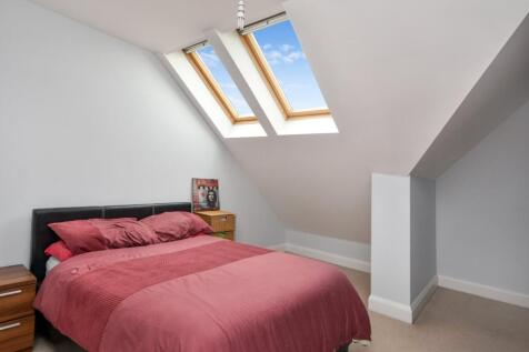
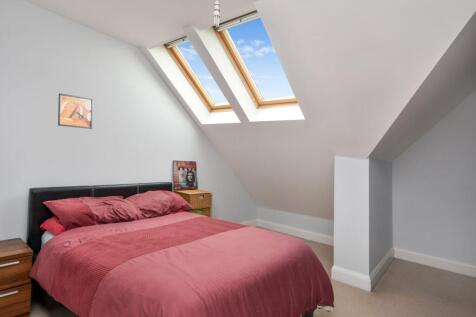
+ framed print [57,92,94,130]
